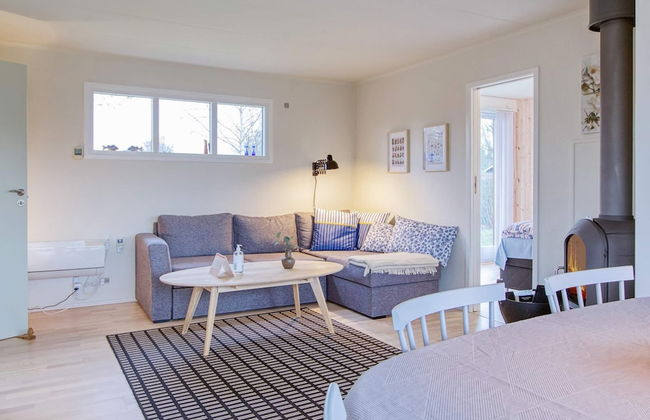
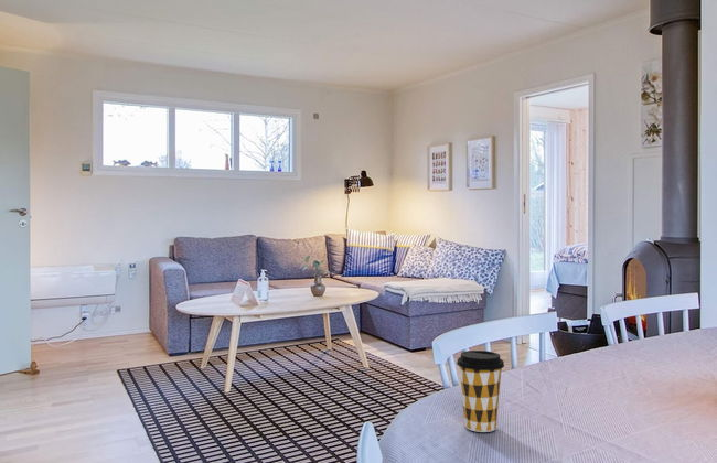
+ coffee cup [456,349,505,433]
